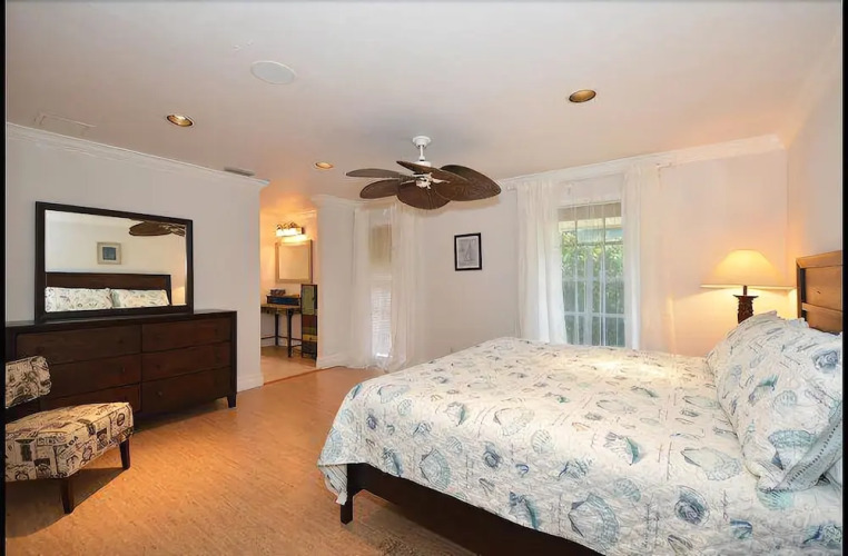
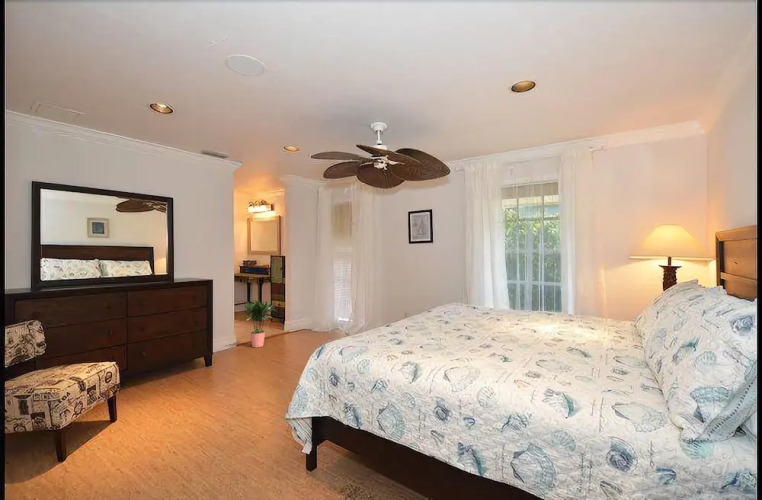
+ potted plant [244,299,277,348]
